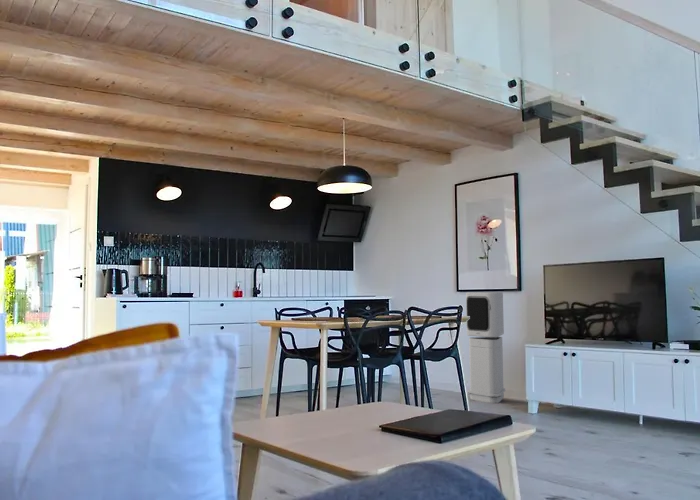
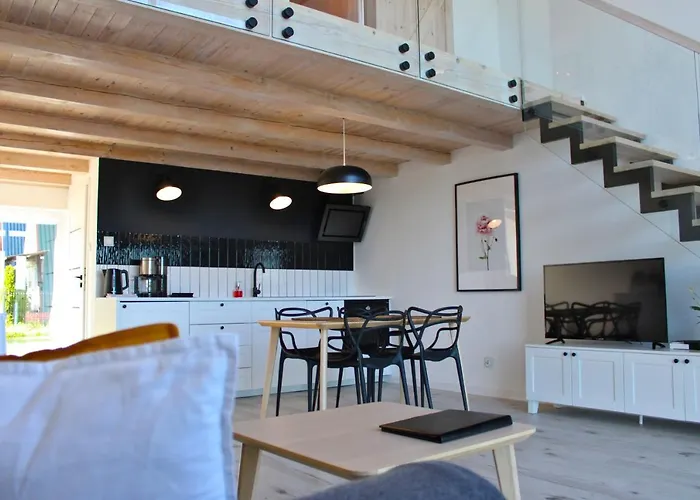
- air purifier [465,291,506,404]
